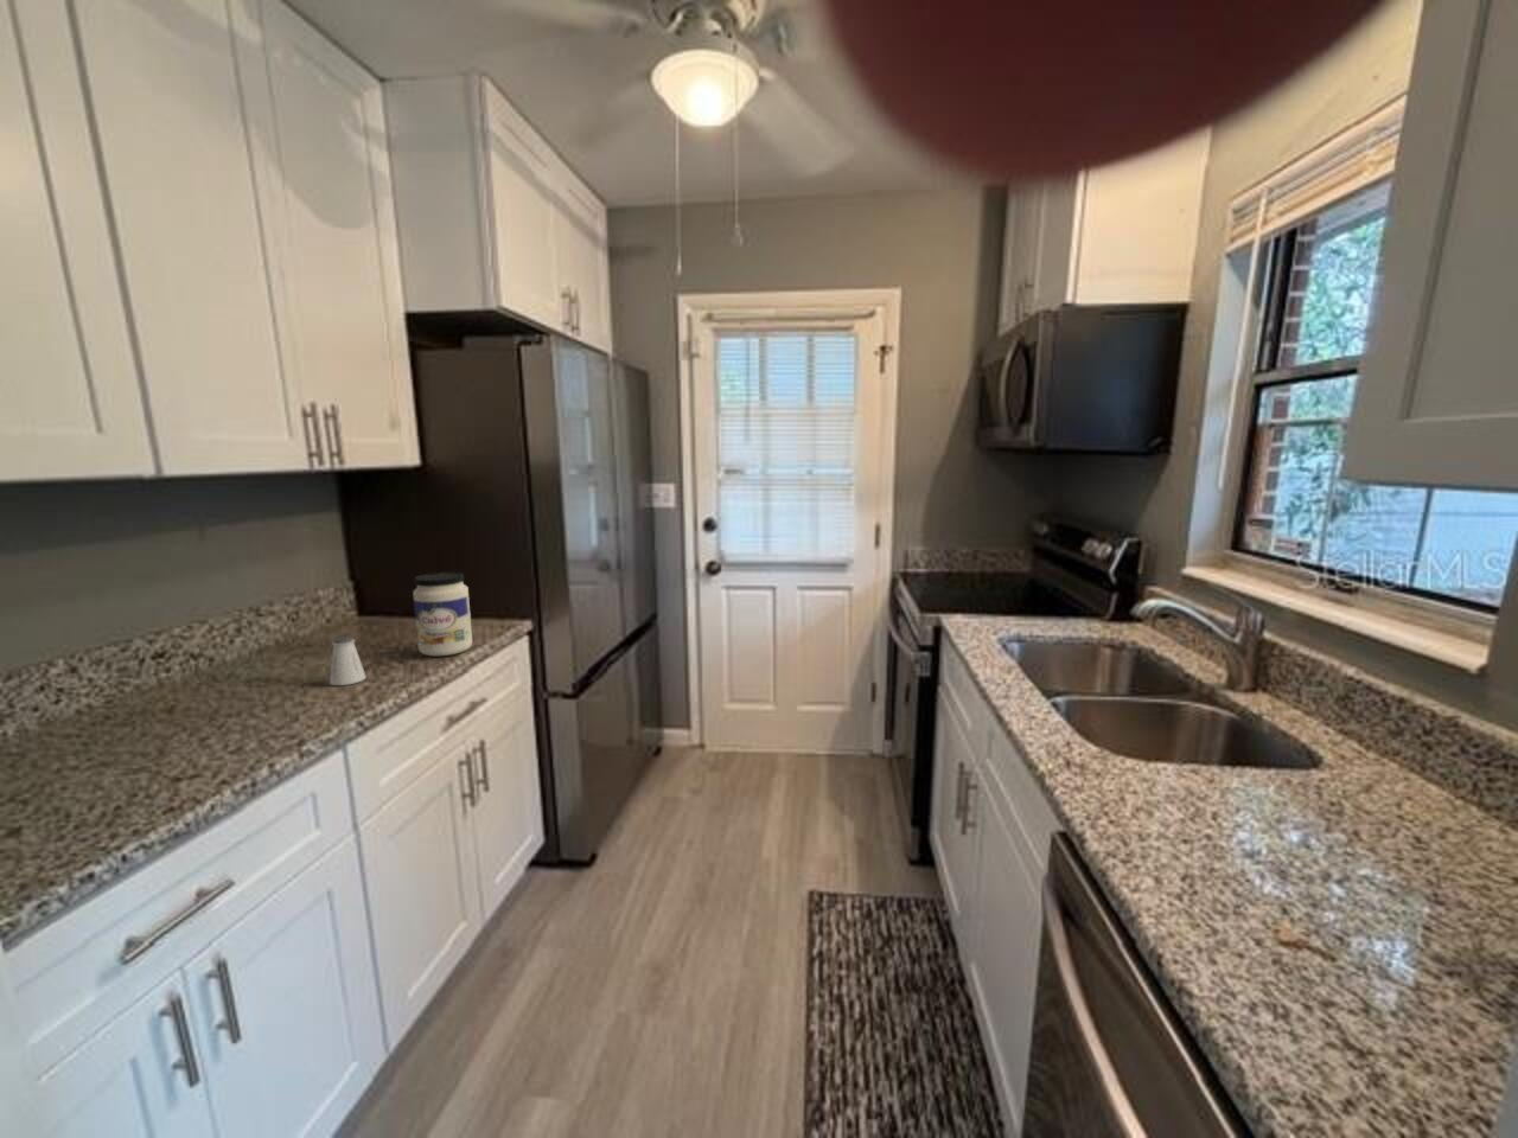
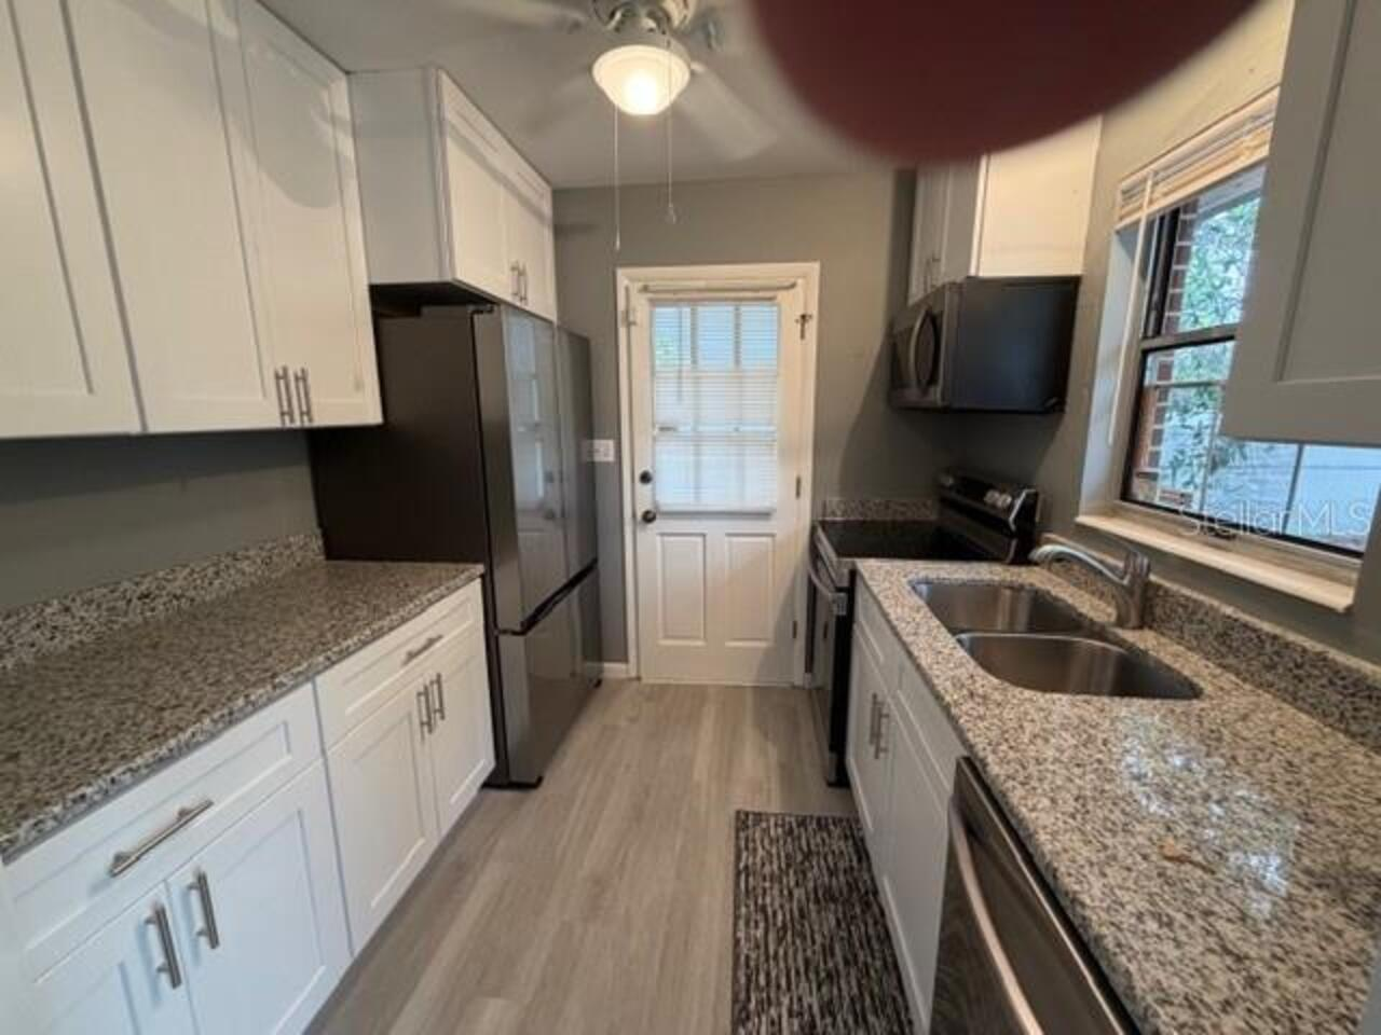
- saltshaker [329,636,368,686]
- jar [411,571,473,656]
